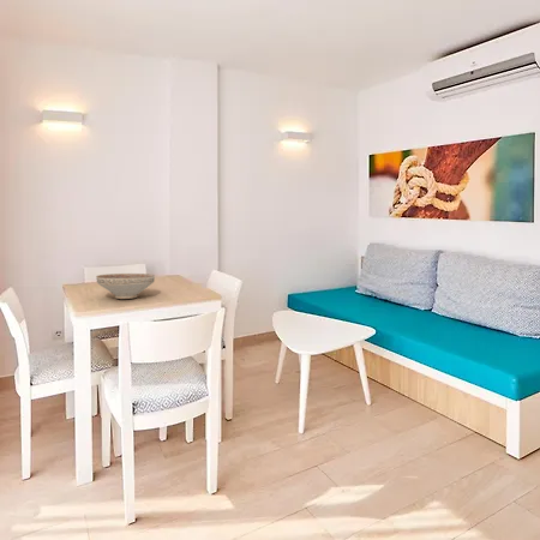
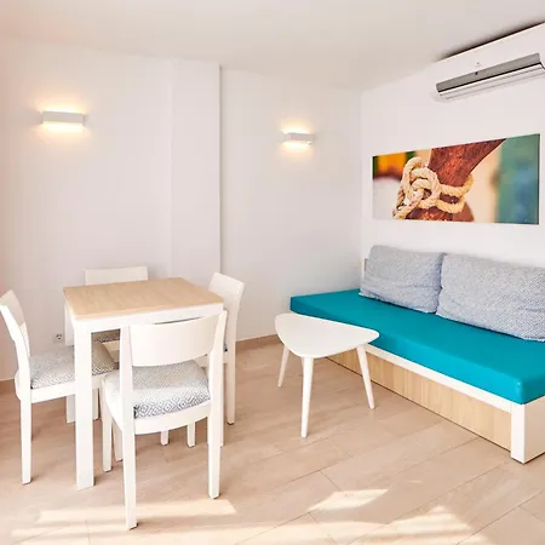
- decorative bowl [95,272,156,300]
